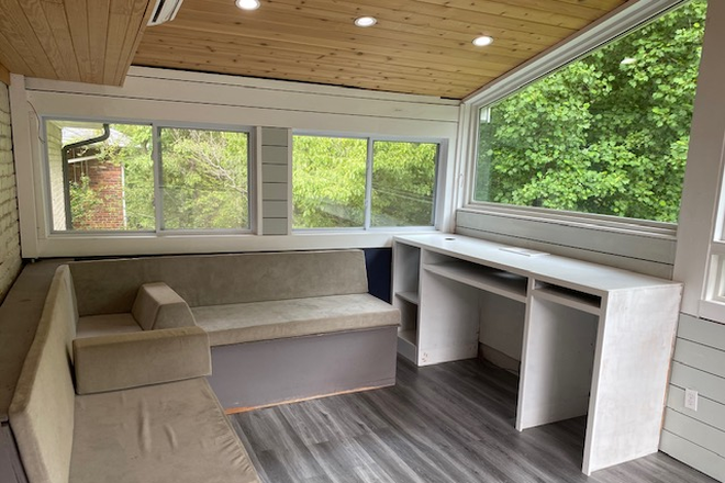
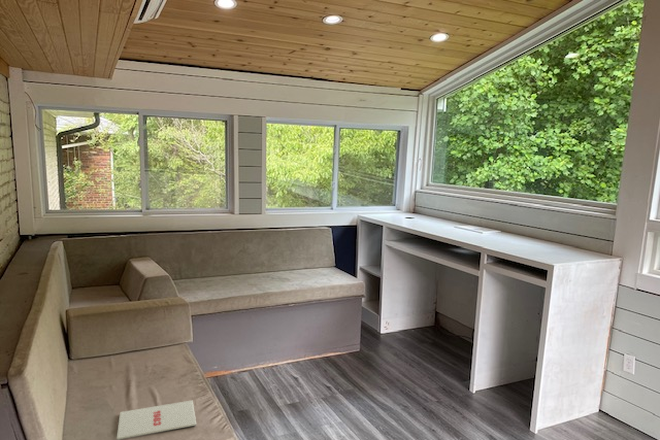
+ magazine [116,399,197,440]
